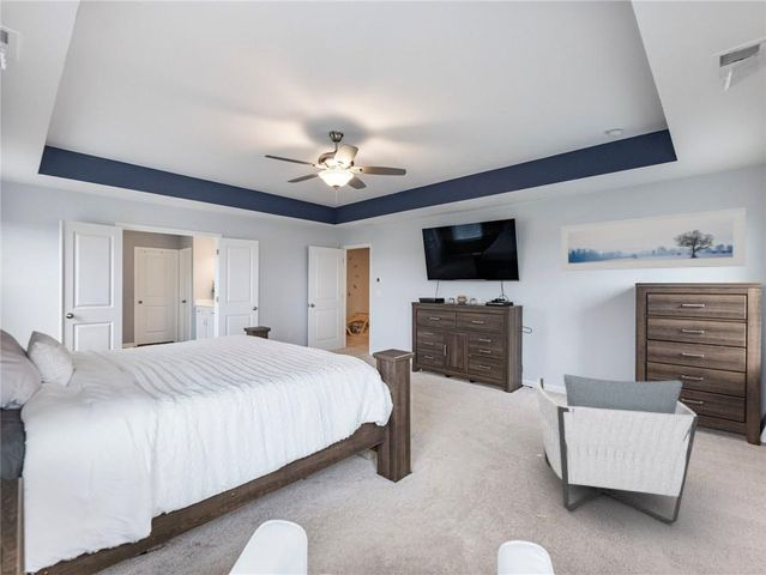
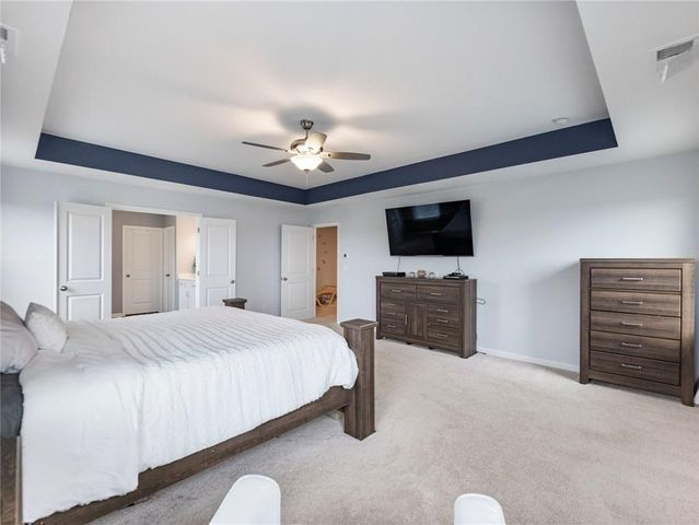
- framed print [560,206,747,272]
- armchair [520,374,700,525]
